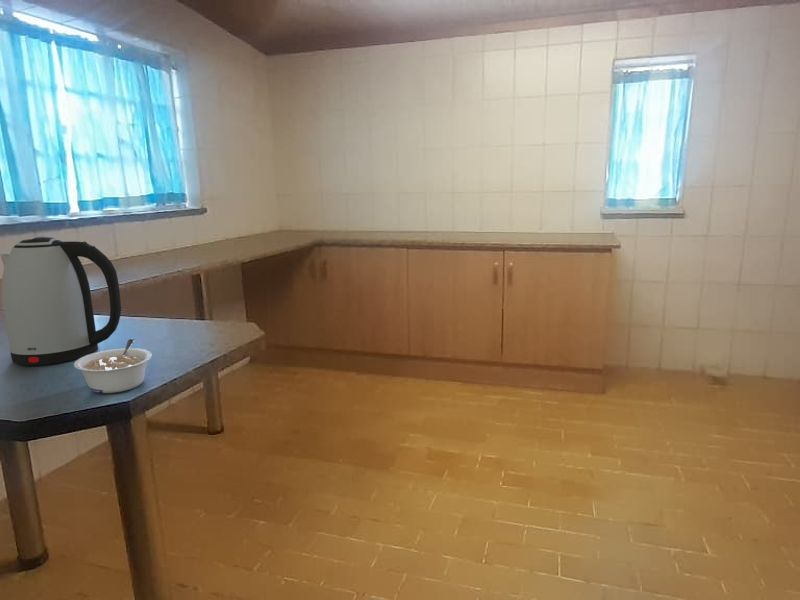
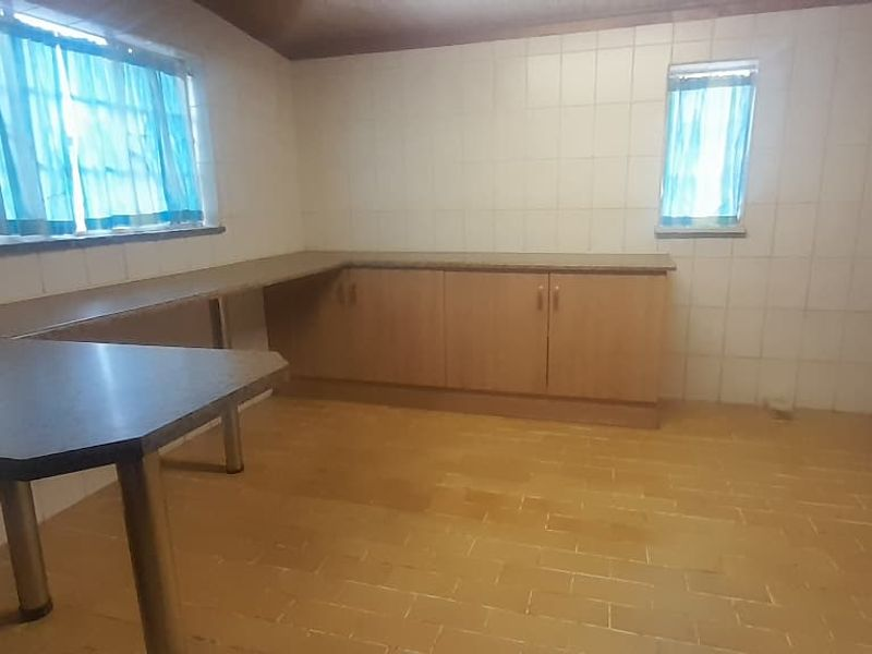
- legume [73,338,153,394]
- kettle [0,236,122,366]
